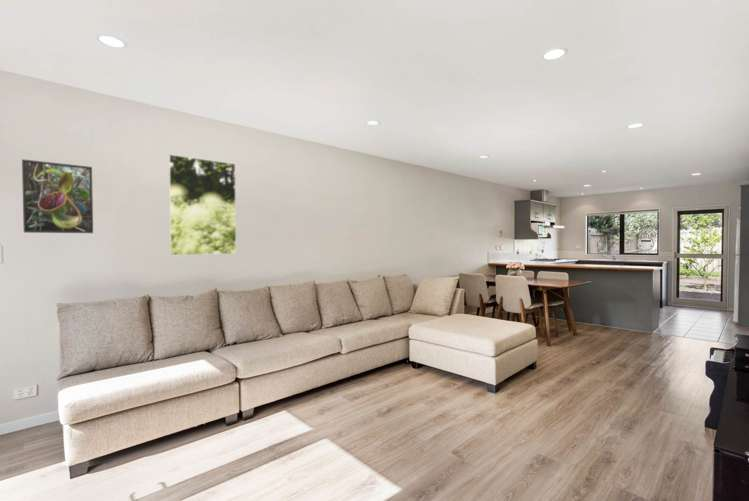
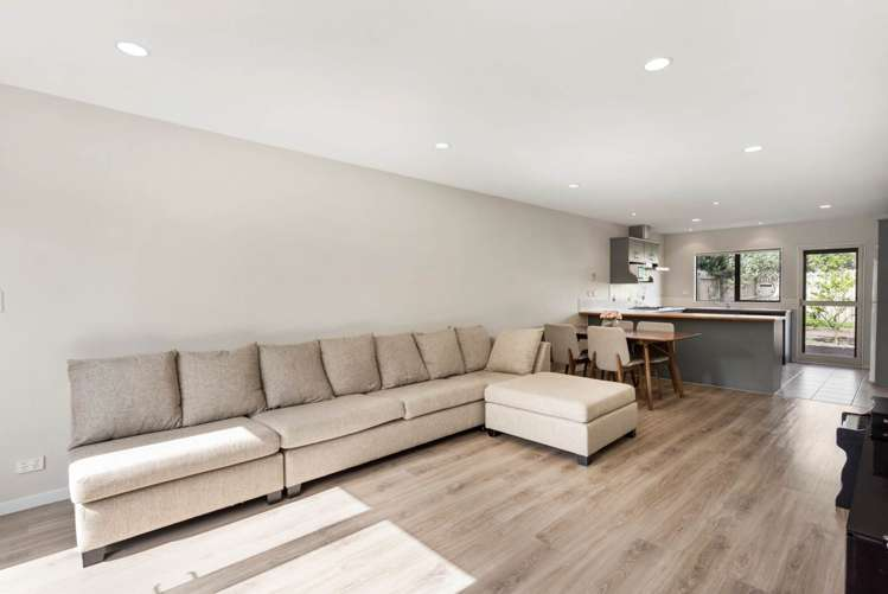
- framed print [21,158,94,234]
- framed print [167,153,237,256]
